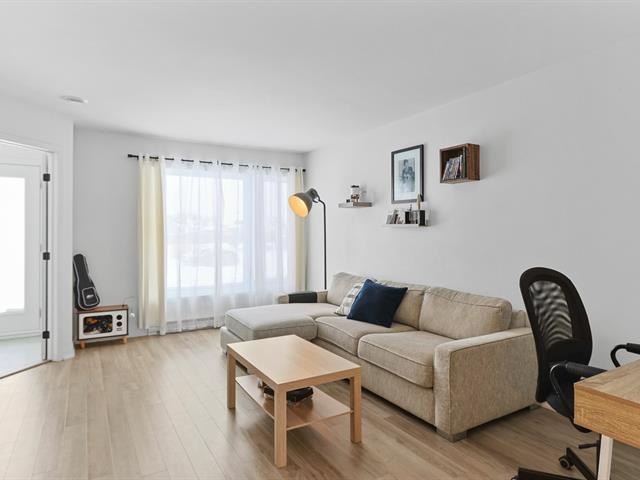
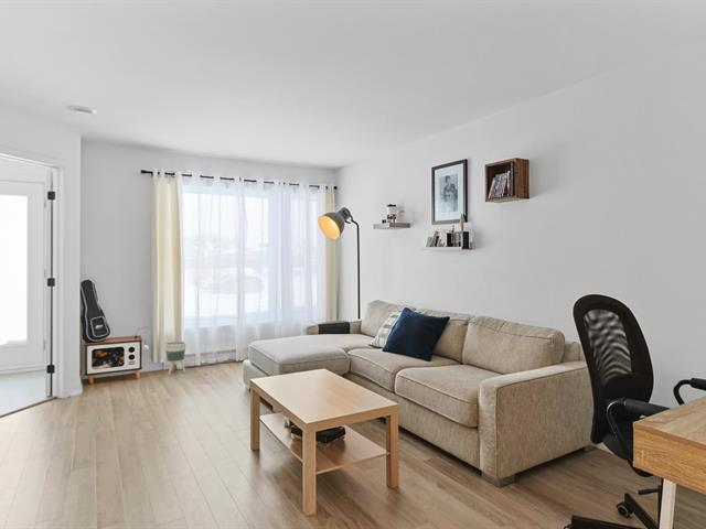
+ planter [163,341,186,376]
